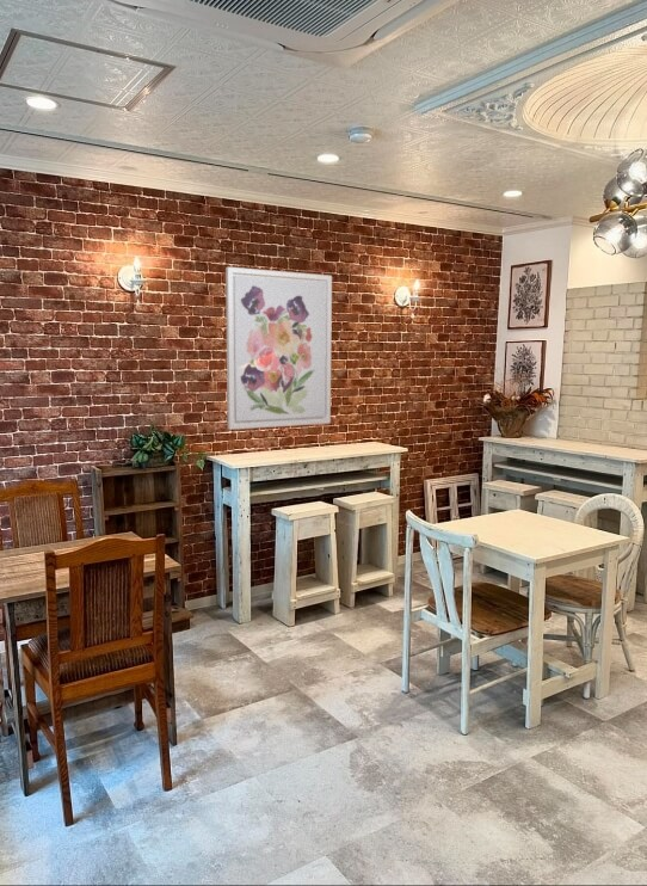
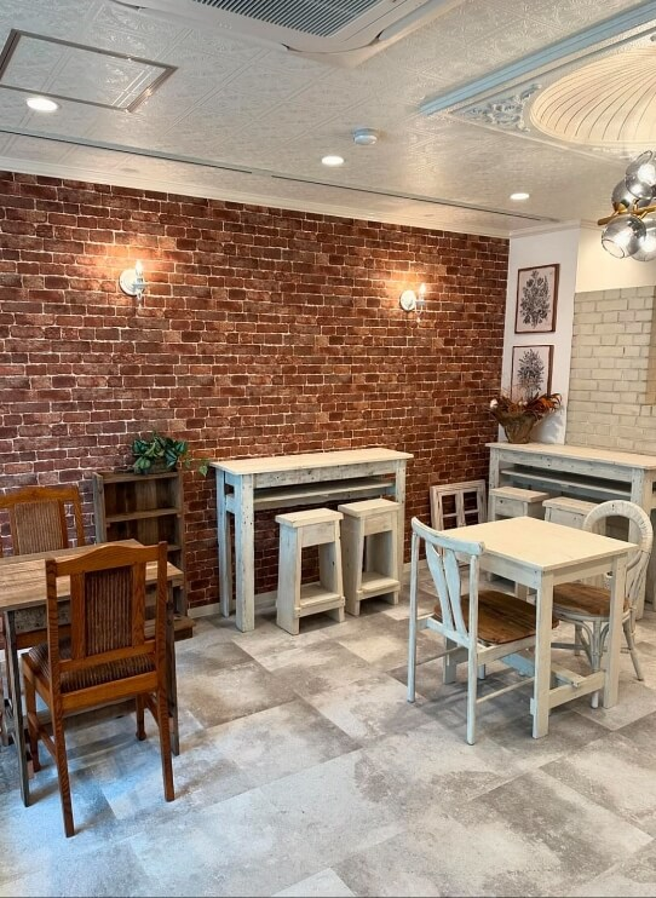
- wall art [224,266,333,431]
